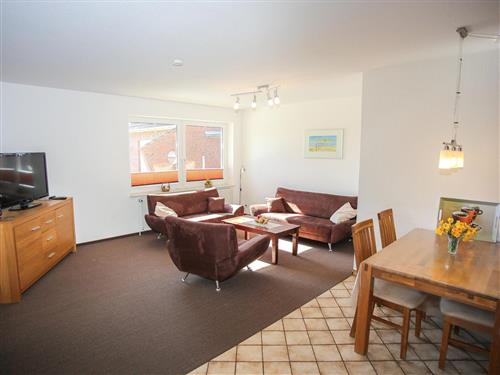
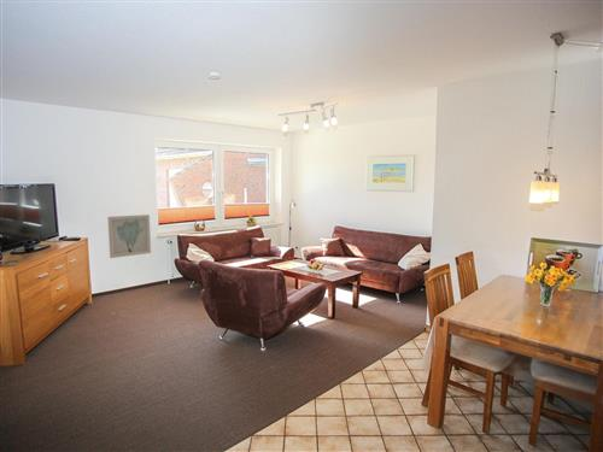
+ wall art [106,213,152,259]
